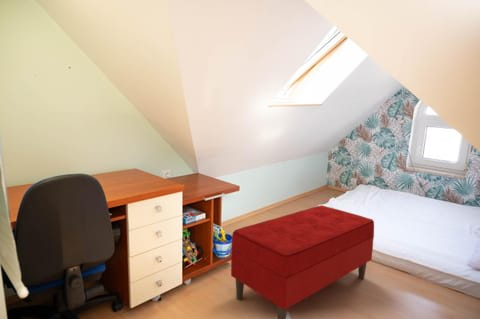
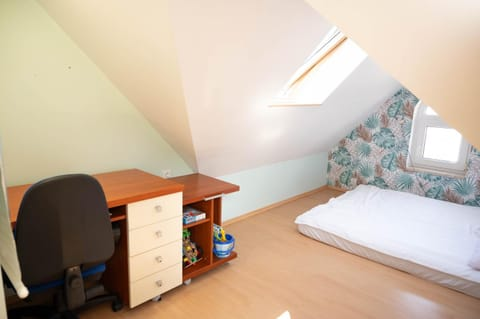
- bench [230,204,375,319]
